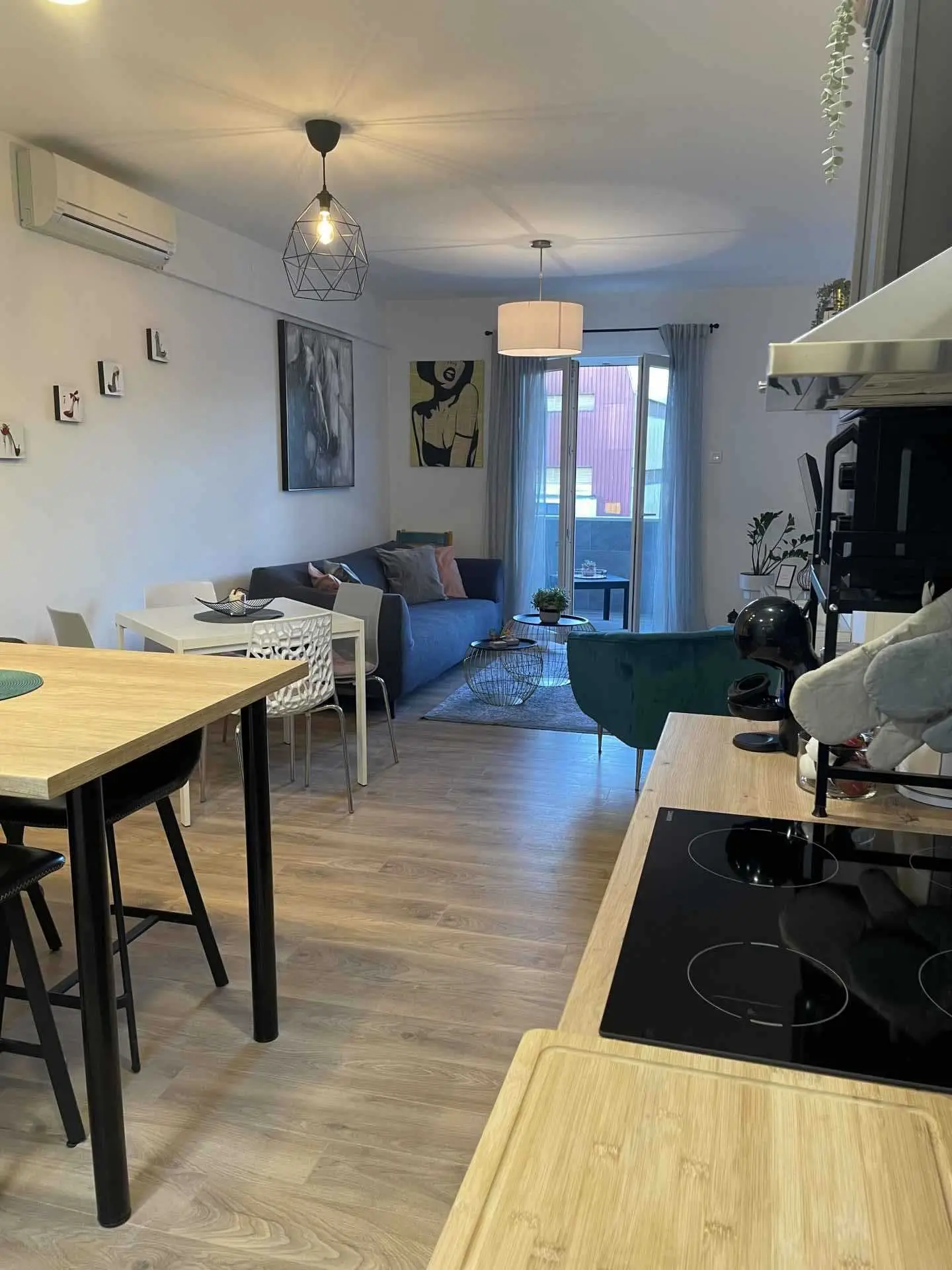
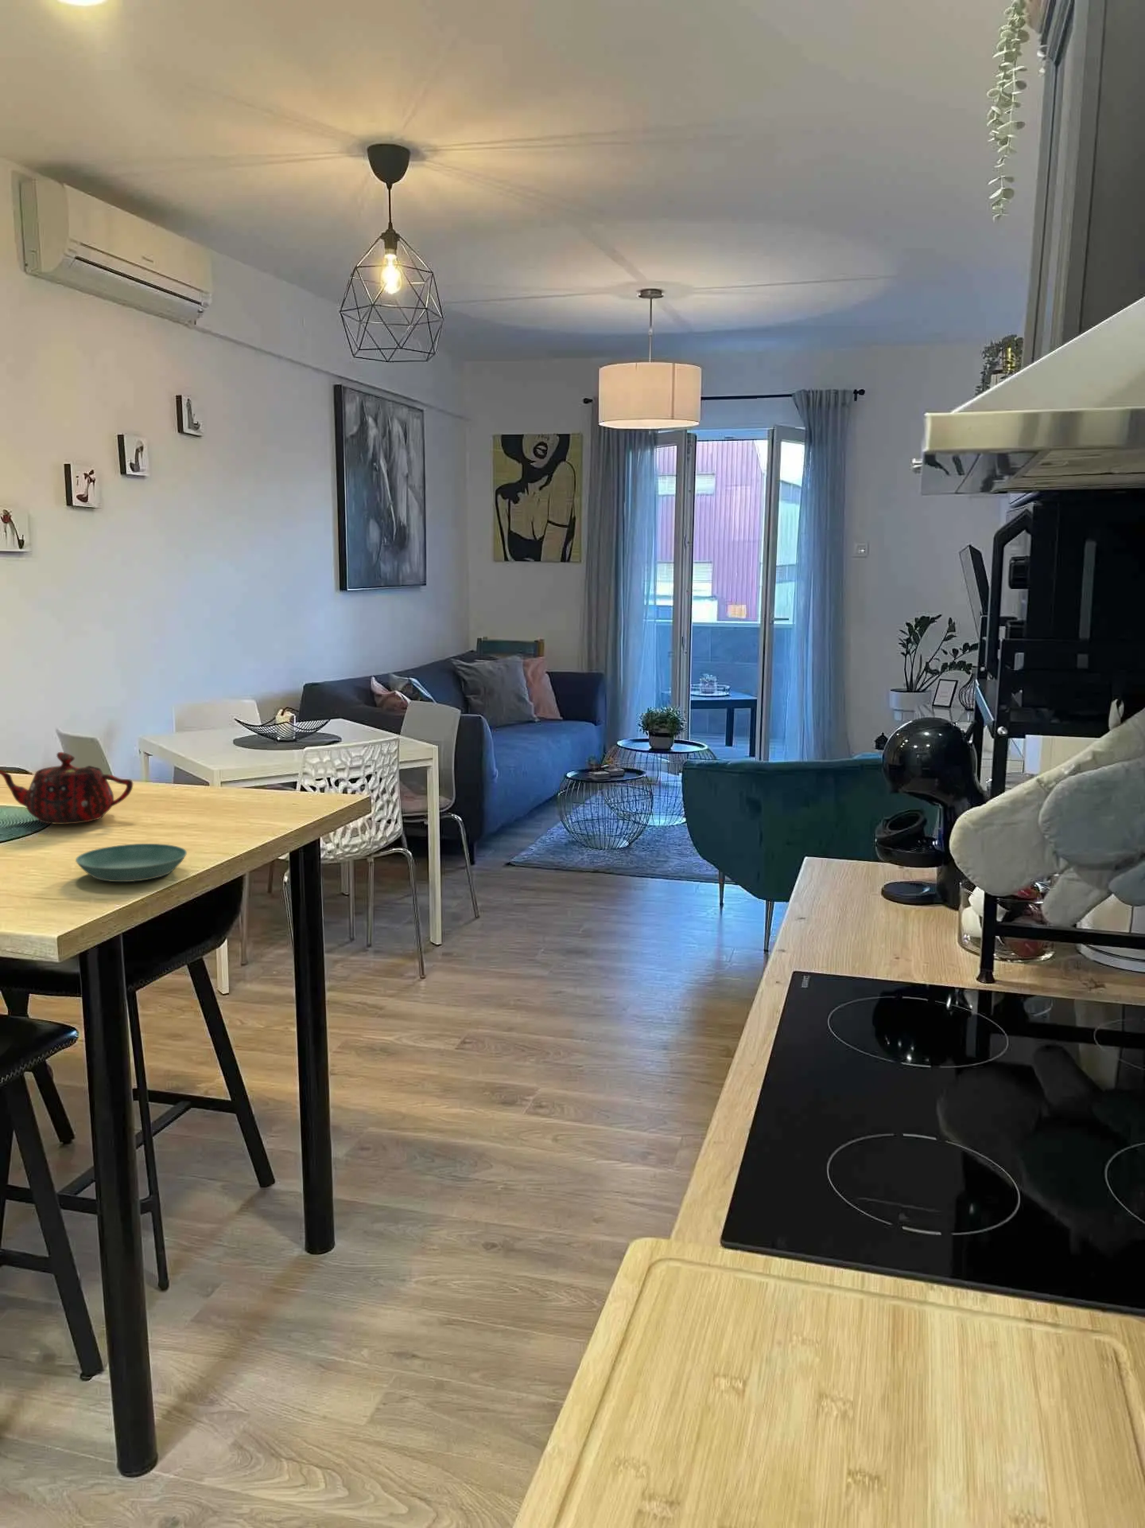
+ saucer [75,842,188,883]
+ teapot [0,751,134,825]
